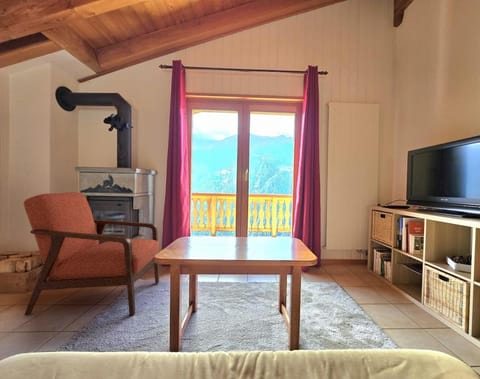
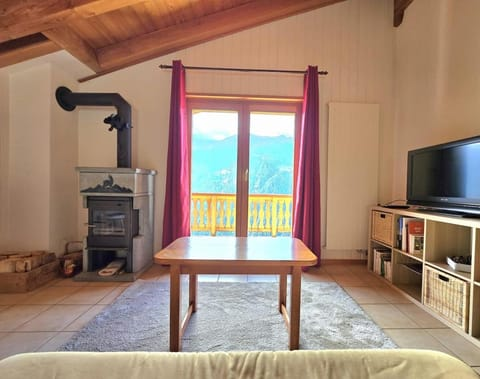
- chair [23,191,160,316]
